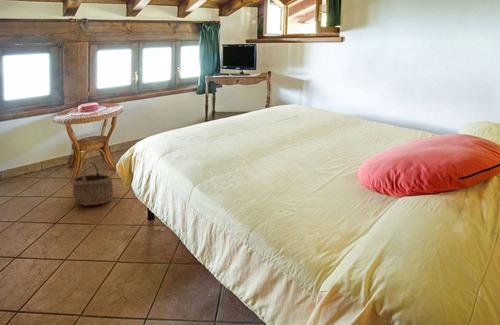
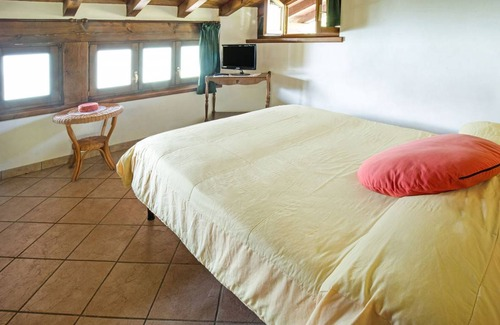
- wicker basket [70,159,114,207]
